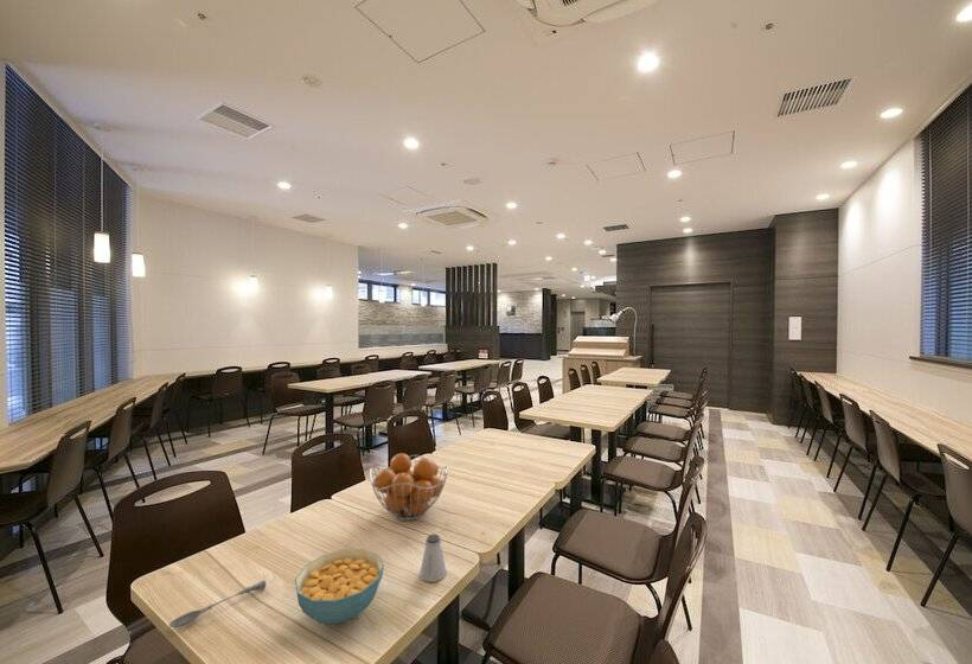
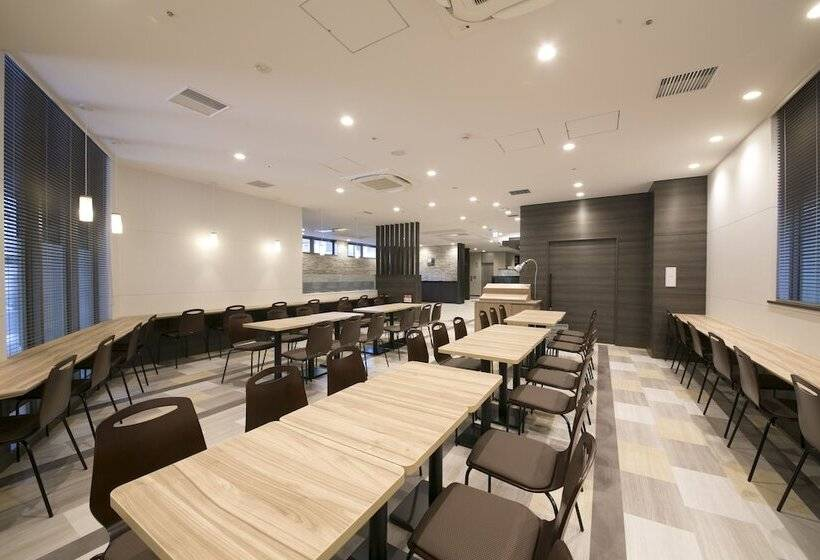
- saltshaker [418,532,447,583]
- soupspoon [168,579,267,628]
- cereal bowl [294,548,385,625]
- fruit basket [369,452,449,522]
